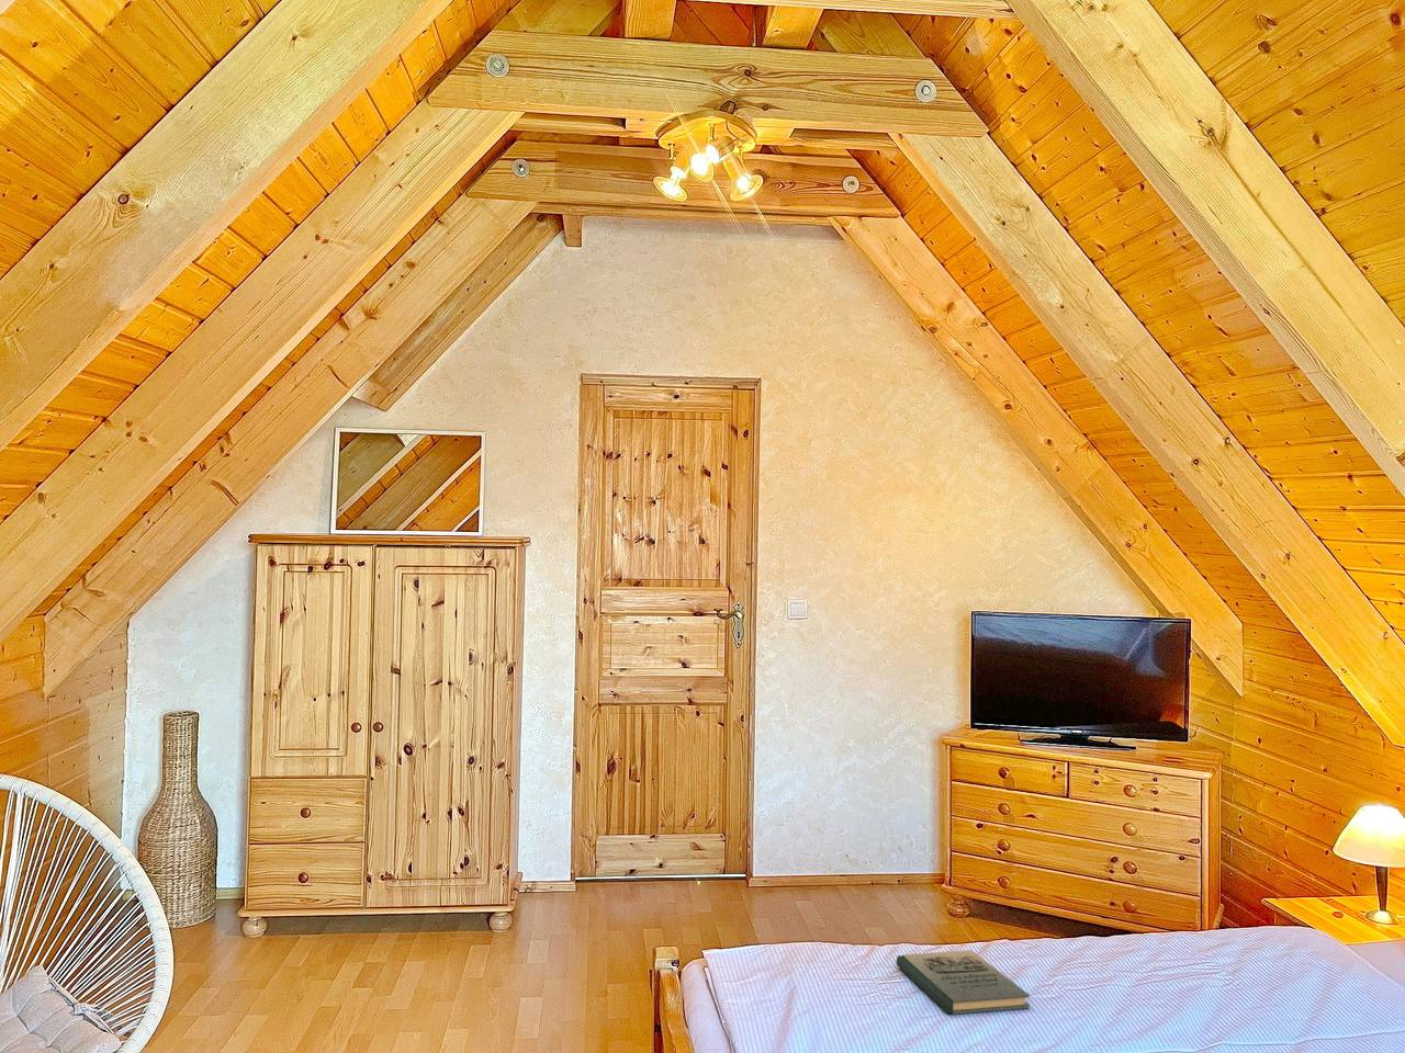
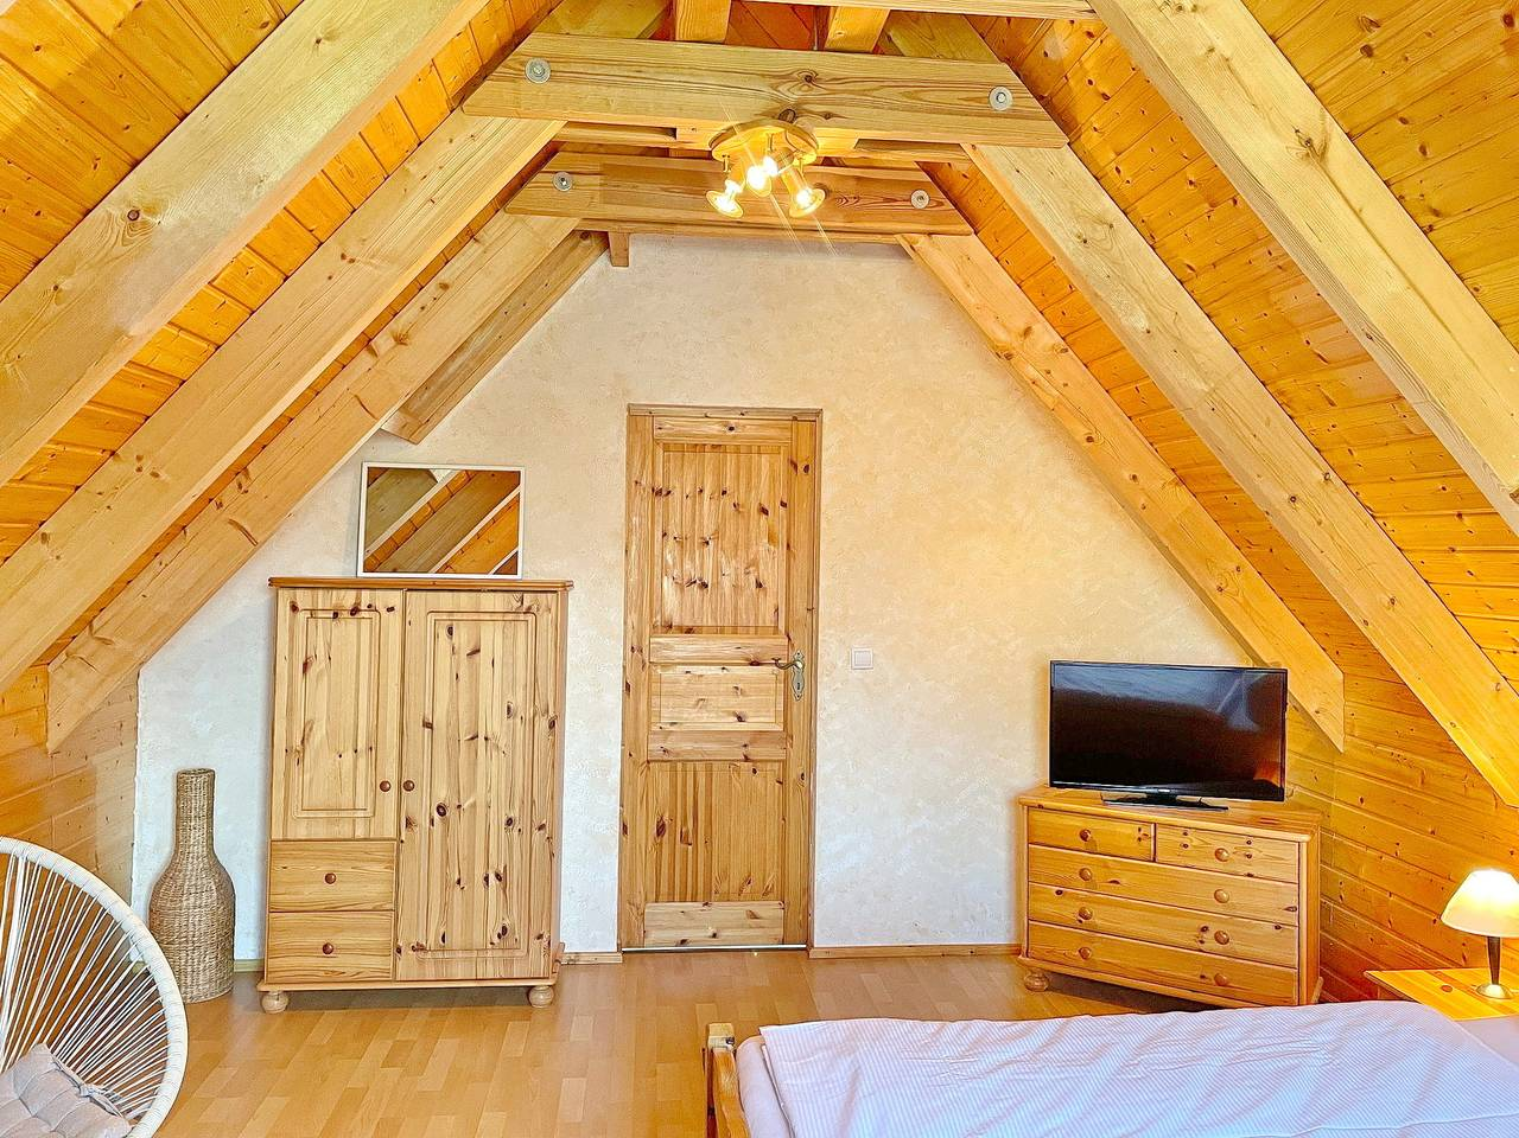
- book [896,949,1031,1015]
